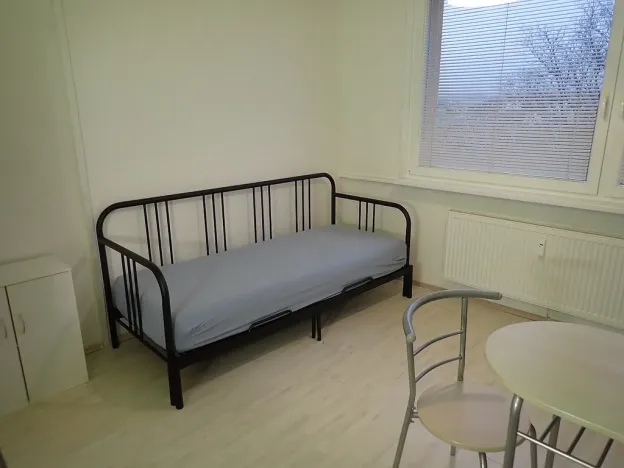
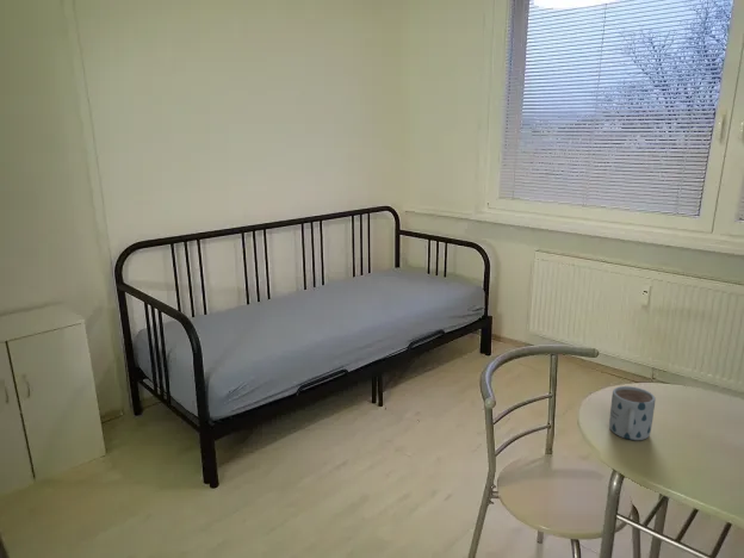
+ mug [608,385,657,441]
